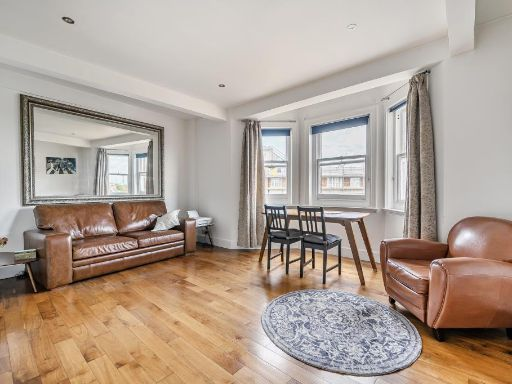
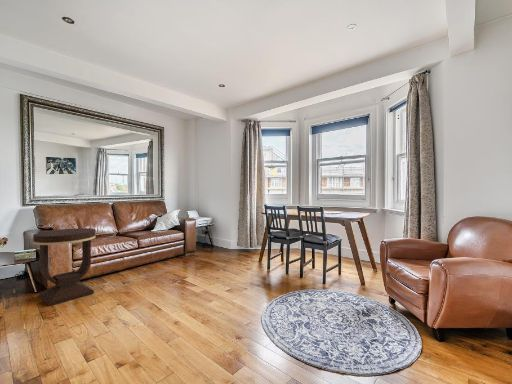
+ side table [32,227,96,307]
